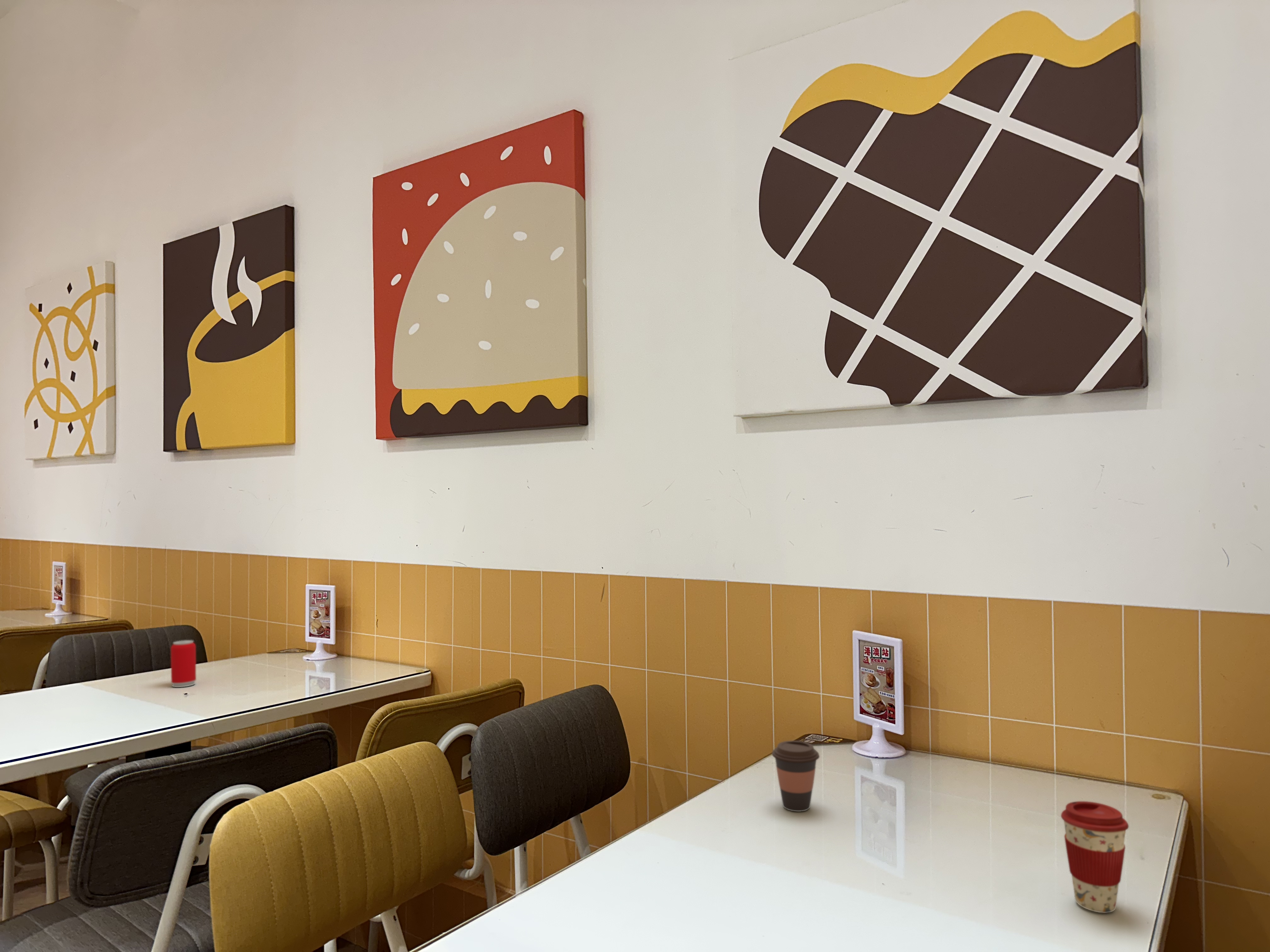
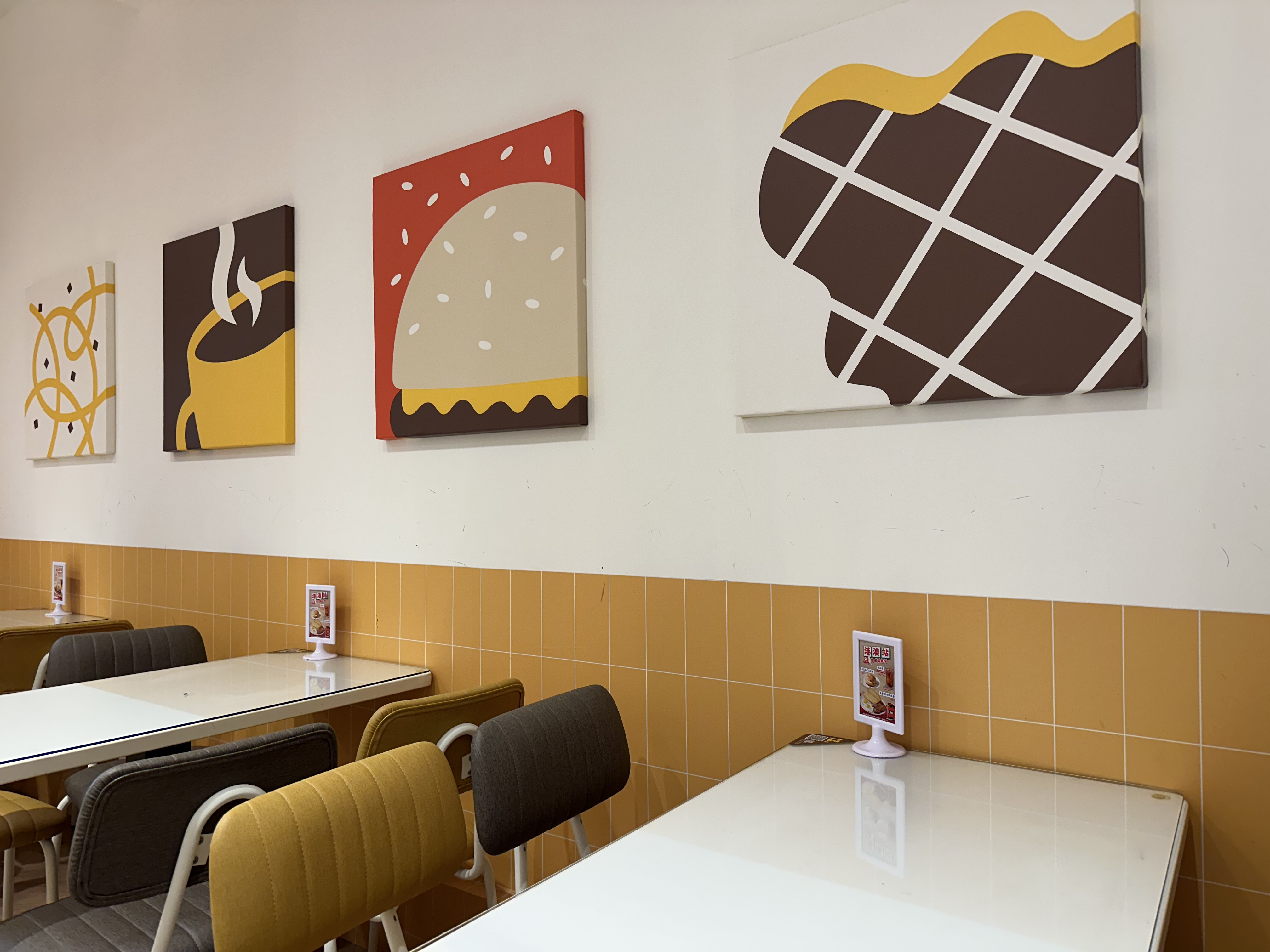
- coffee cup [1061,801,1129,913]
- beverage can [171,640,197,688]
- coffee cup [772,740,820,812]
